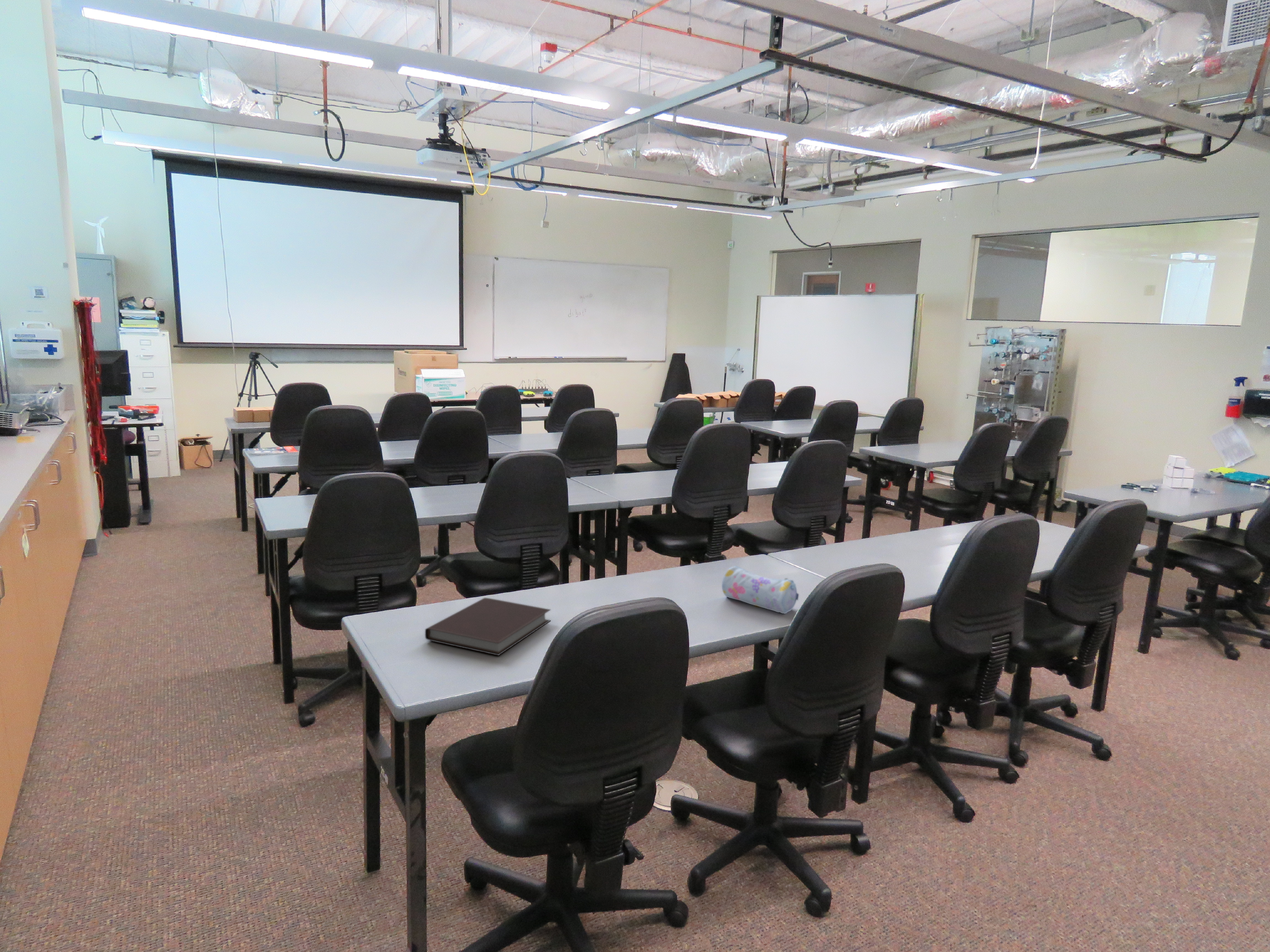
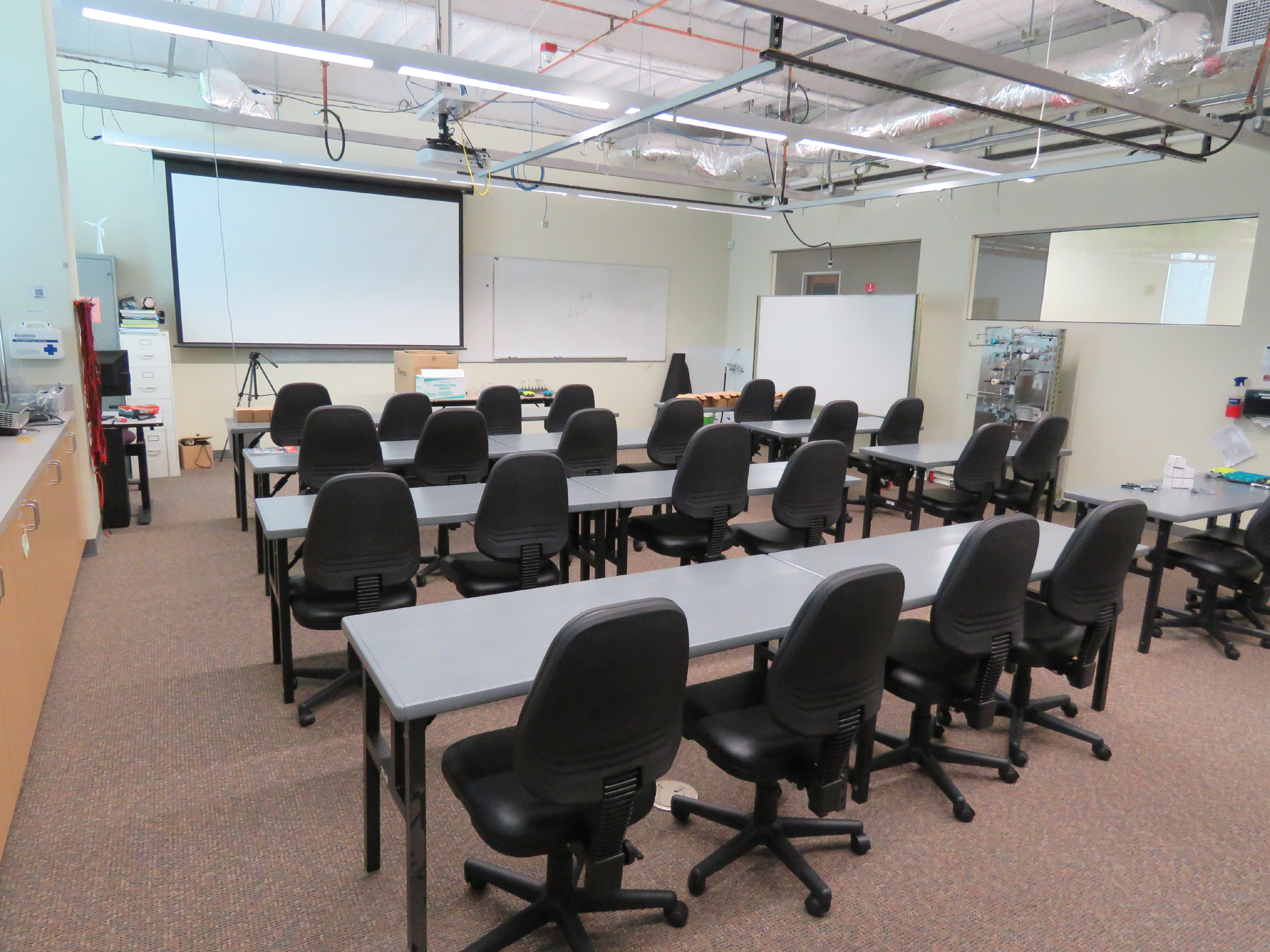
- pencil case [722,566,799,614]
- notebook [425,597,551,656]
